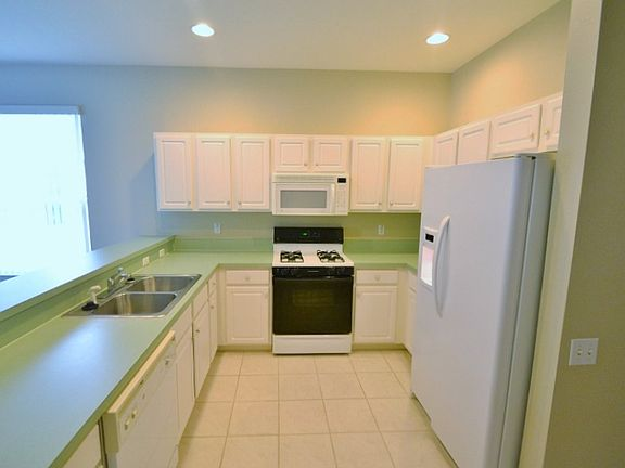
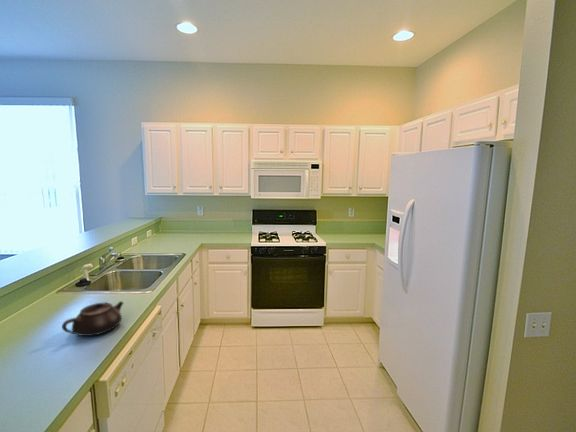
+ teapot [61,300,124,337]
